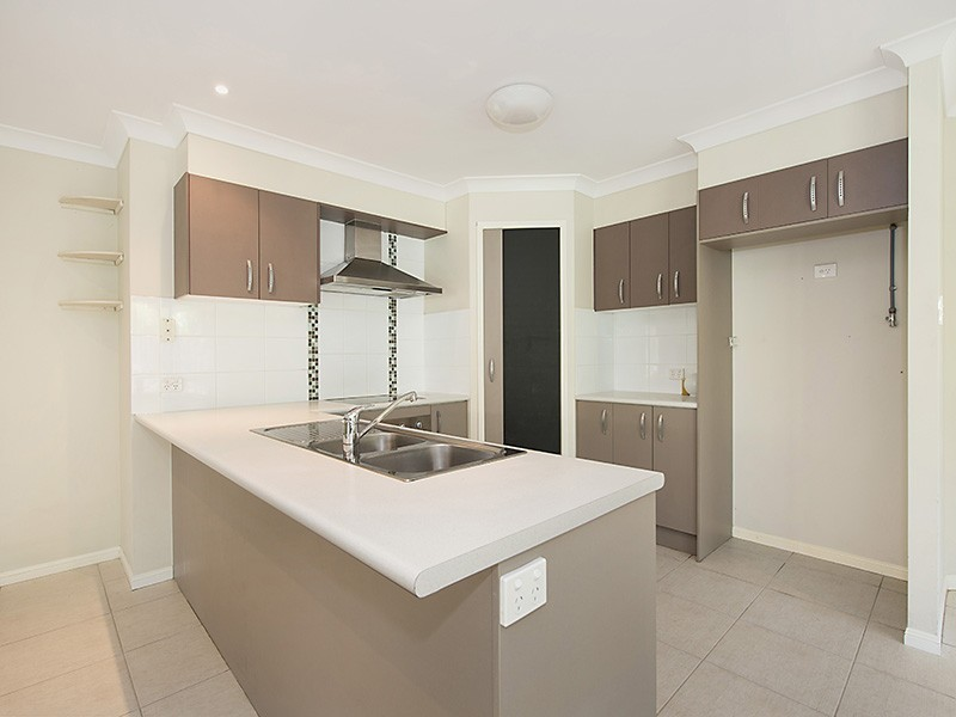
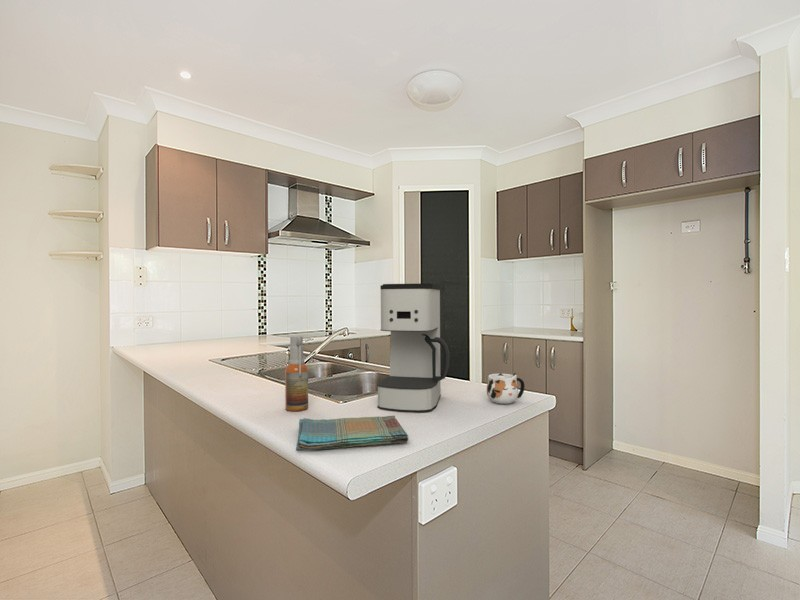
+ mug [486,372,525,405]
+ coffee maker [376,283,451,413]
+ dish towel [295,415,409,452]
+ spray bottle [284,335,309,412]
